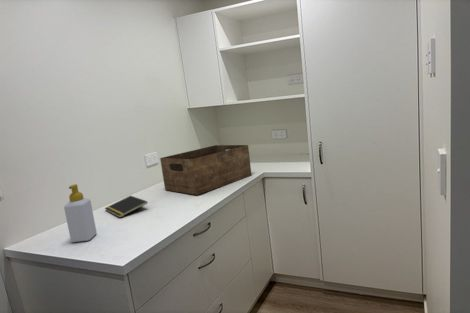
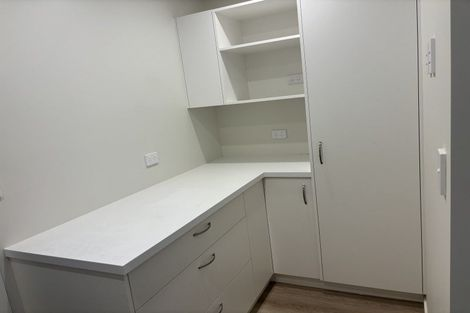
- storage basket [159,144,252,196]
- notepad [104,195,148,219]
- soap bottle [63,183,98,243]
